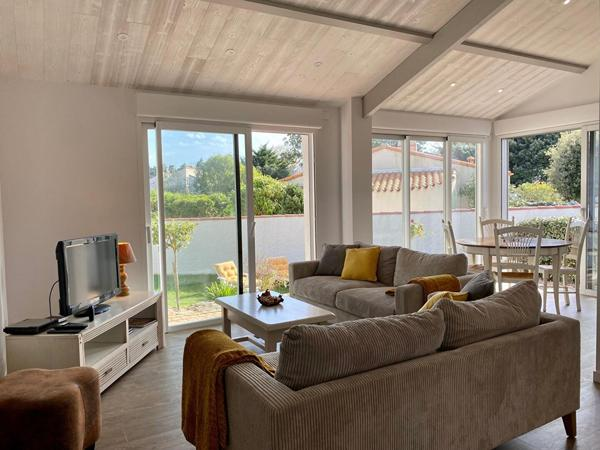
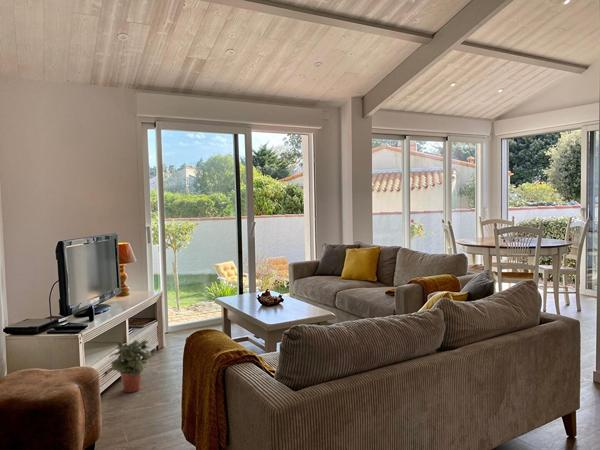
+ potted plant [108,339,157,394]
